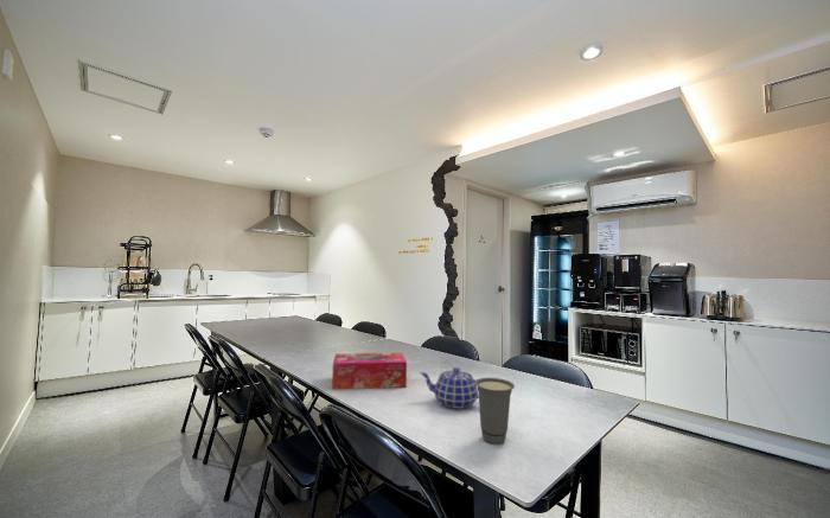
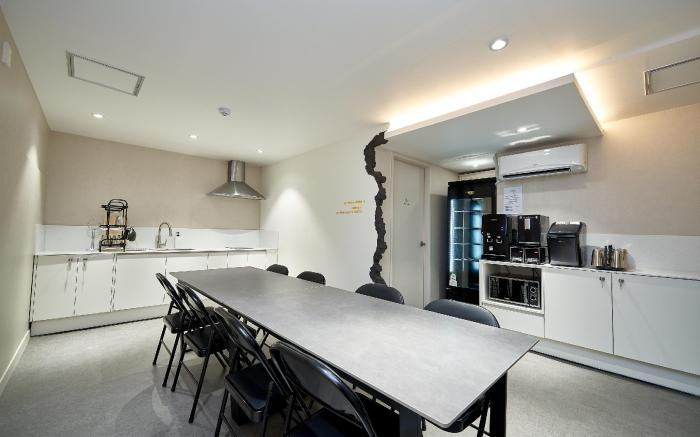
- tissue box [331,352,408,390]
- teapot [419,366,479,410]
- cup [474,377,516,446]
